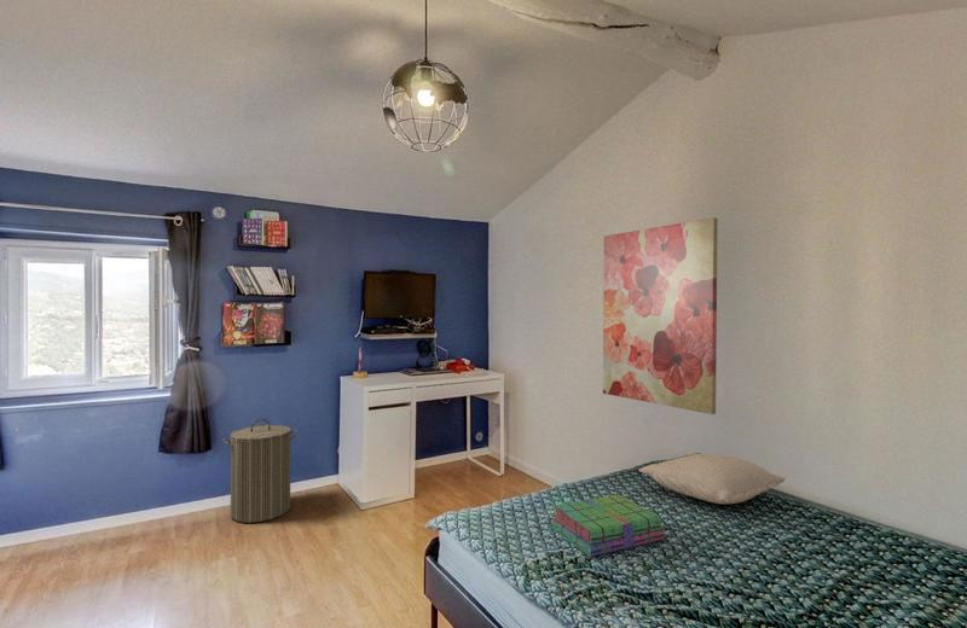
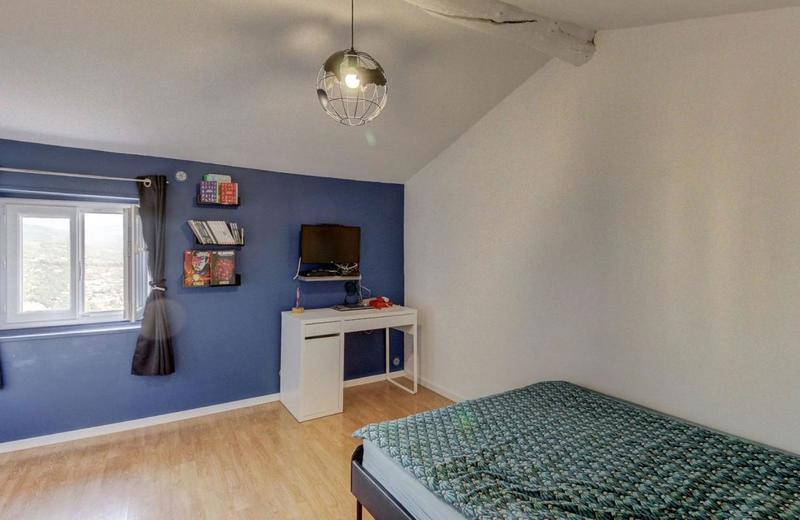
- wall art [602,216,719,415]
- stack of books [550,494,666,558]
- pillow [638,452,786,505]
- laundry hamper [221,418,299,524]
